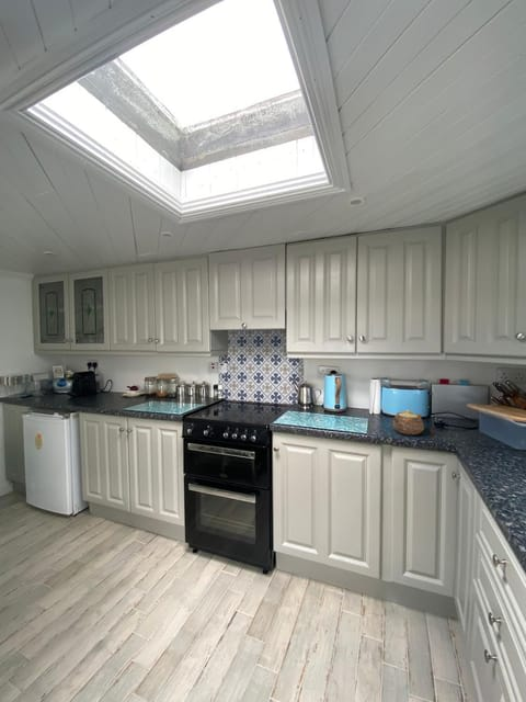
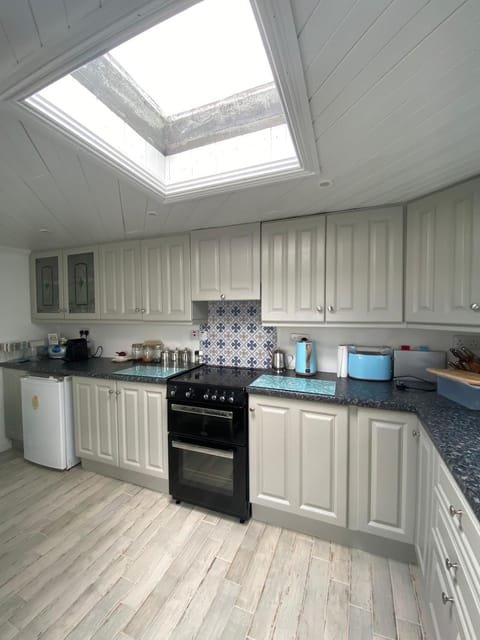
- teapot [392,409,425,435]
